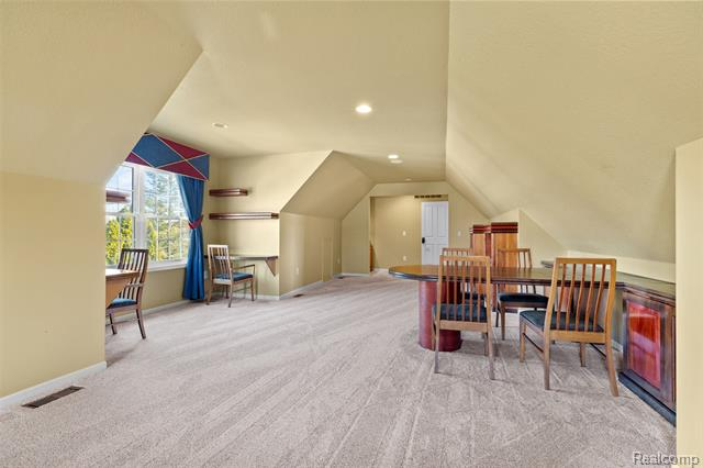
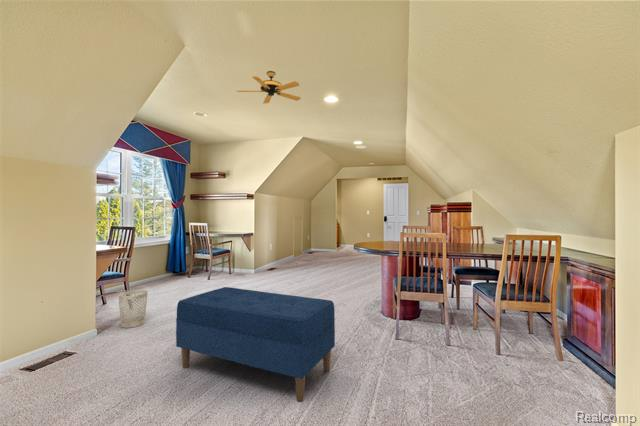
+ bench [175,286,336,403]
+ ceiling fan [236,70,302,104]
+ wastebasket [117,289,148,329]
